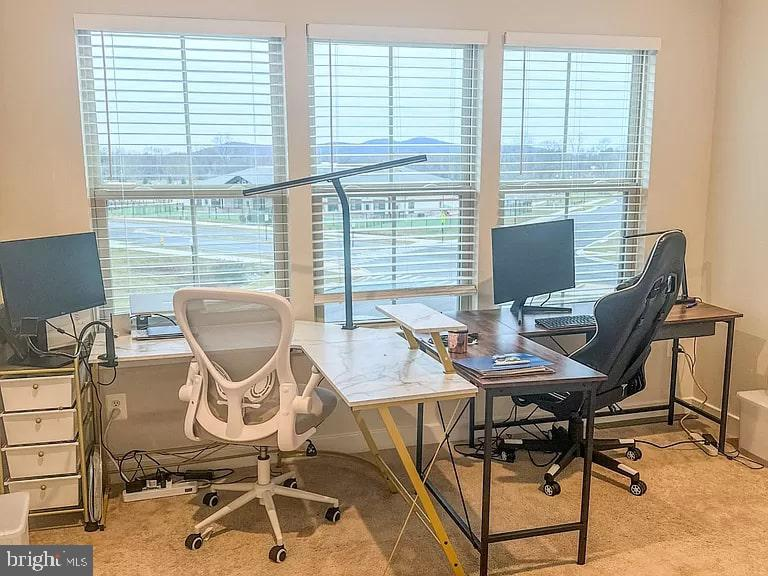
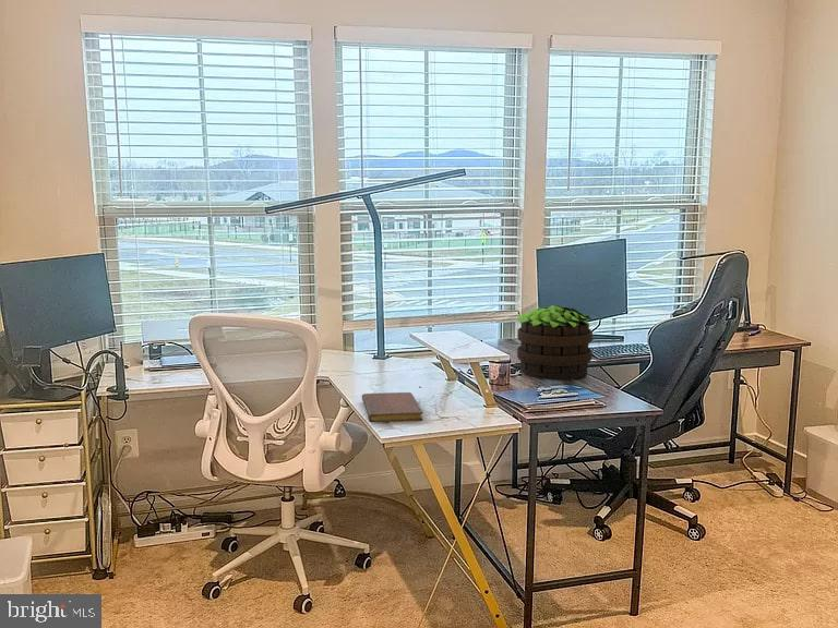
+ potted plant [515,304,595,382]
+ notebook [361,391,424,423]
